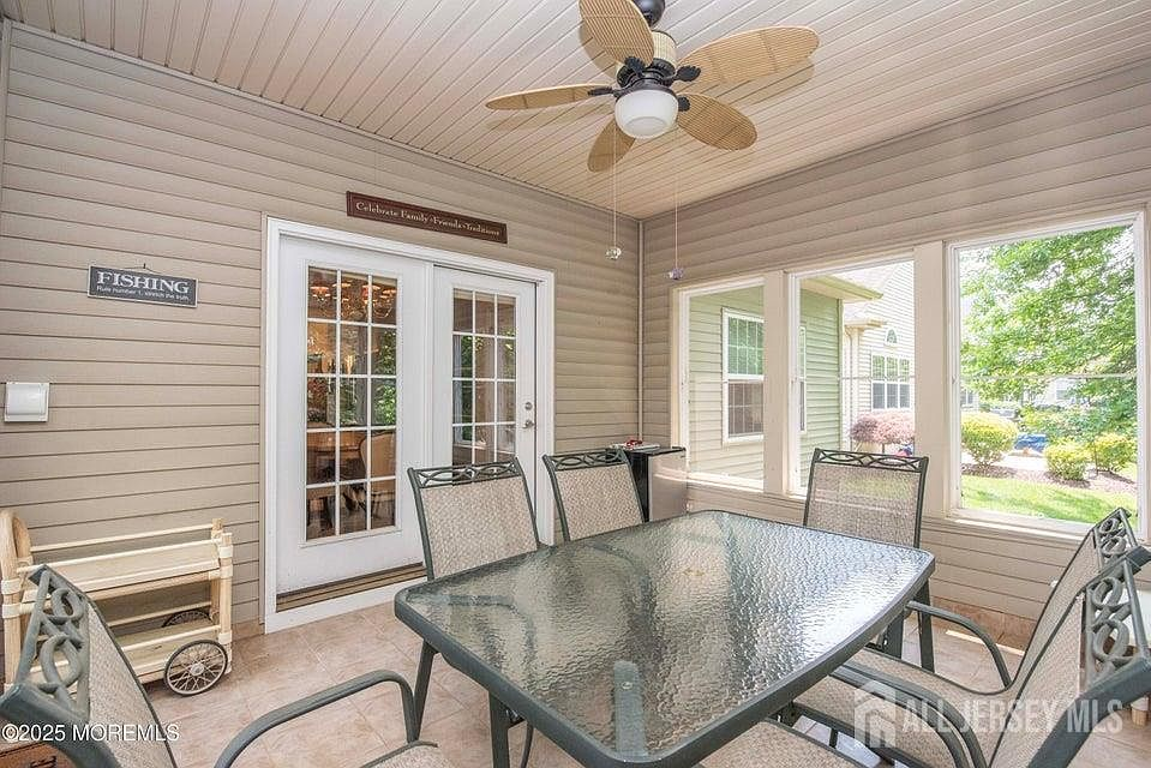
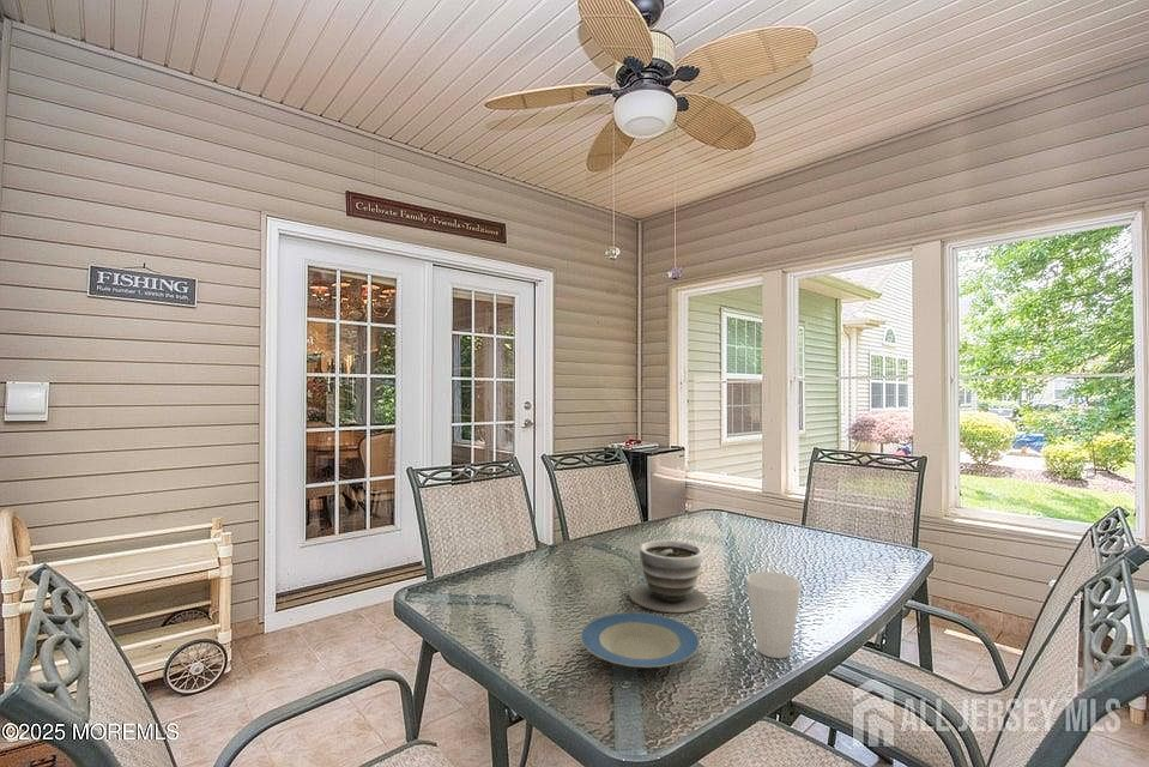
+ cup [745,570,803,659]
+ plate [579,611,701,669]
+ planter [628,538,708,614]
